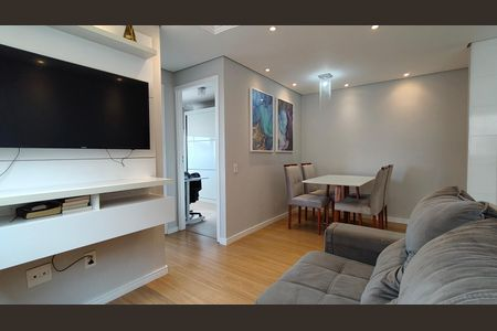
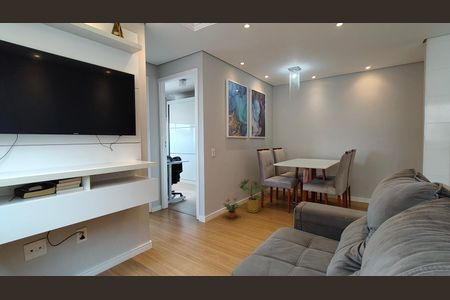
+ house plant [237,178,268,214]
+ potted plant [222,197,242,219]
